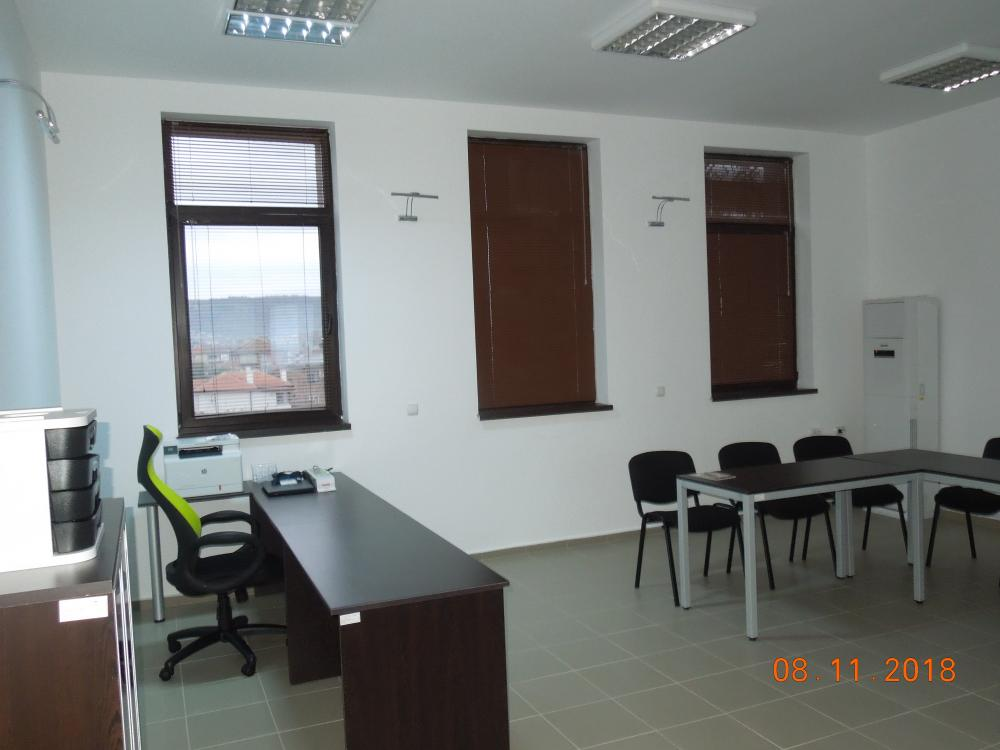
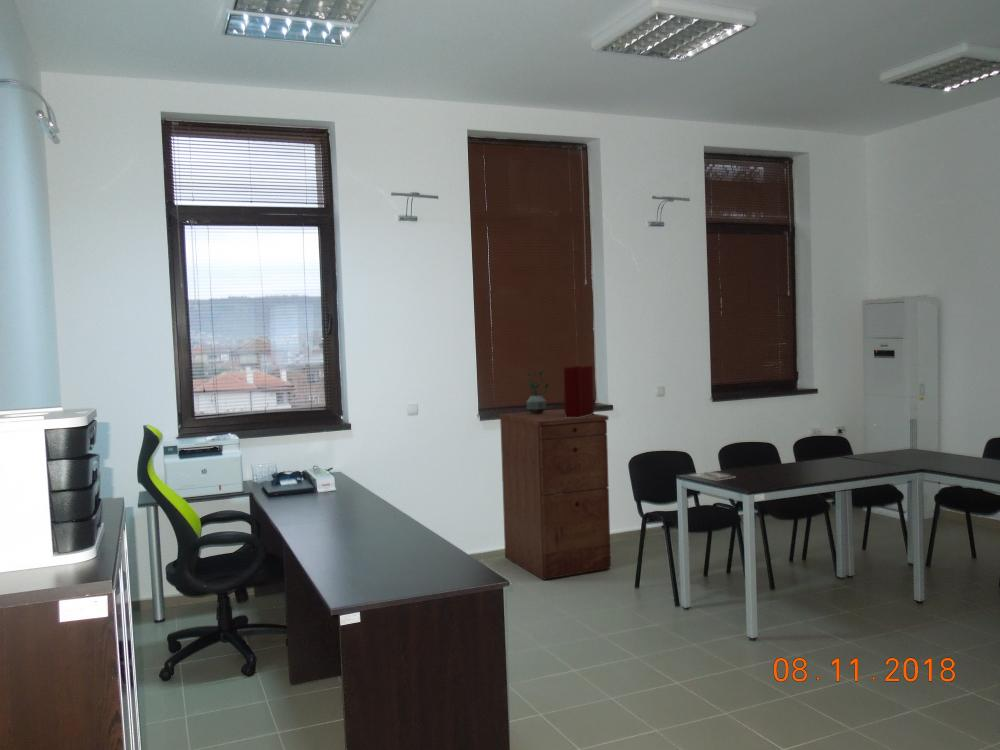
+ filing cabinet [499,408,612,581]
+ potted plant [525,369,550,414]
+ binder [563,365,595,418]
